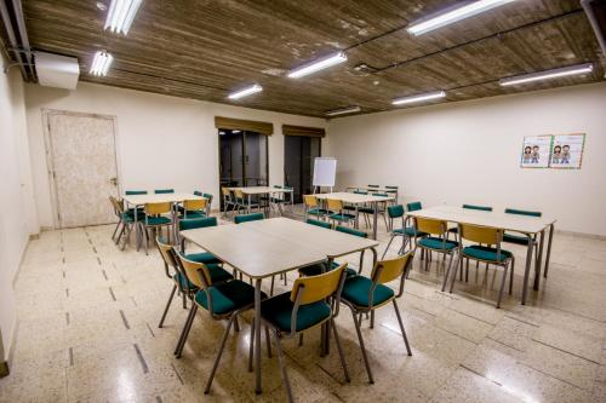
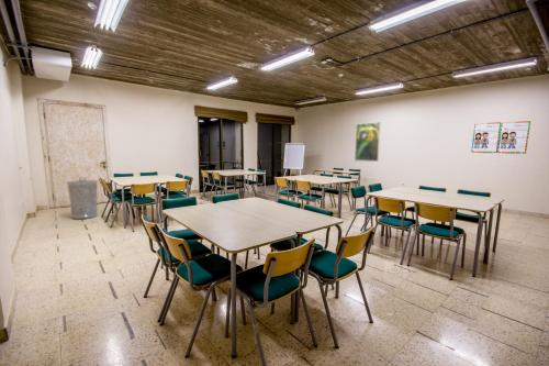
+ trash can [66,177,99,221]
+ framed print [354,121,381,163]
